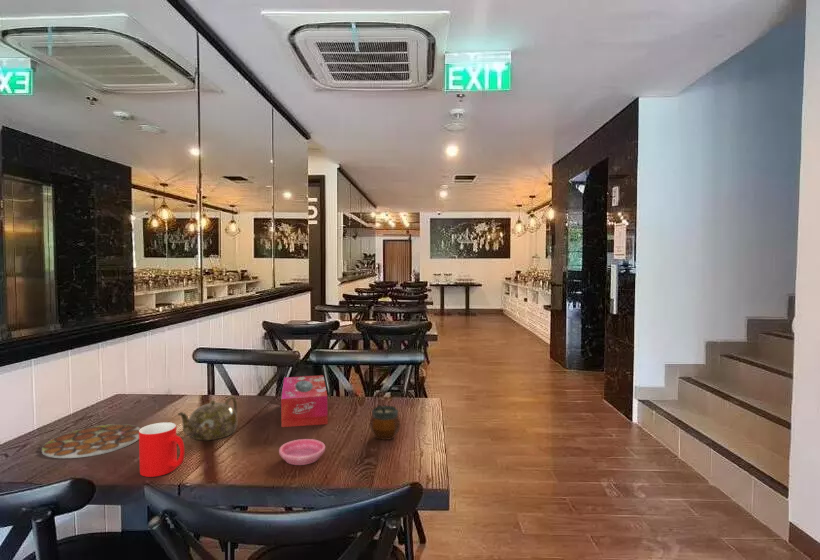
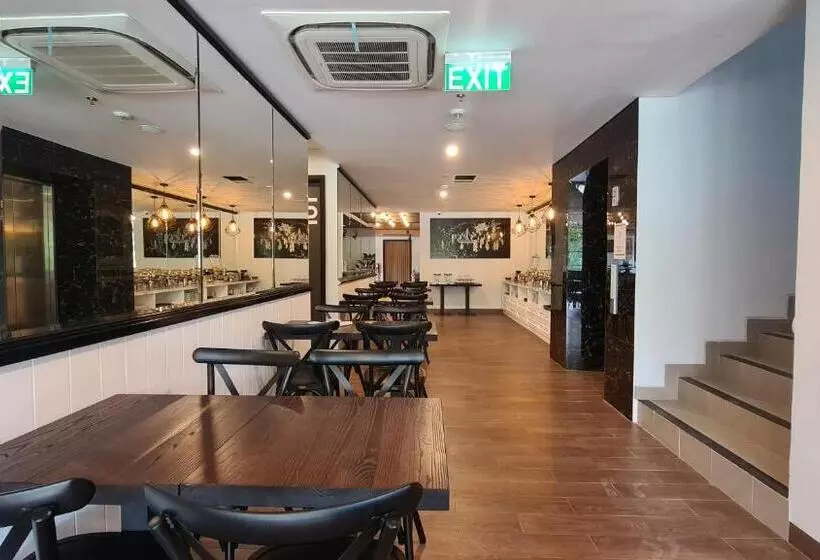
- plate [41,423,141,459]
- saucer [278,438,326,466]
- tissue box [280,374,329,428]
- cup [138,421,186,478]
- teapot [177,395,238,441]
- gourd [369,404,402,441]
